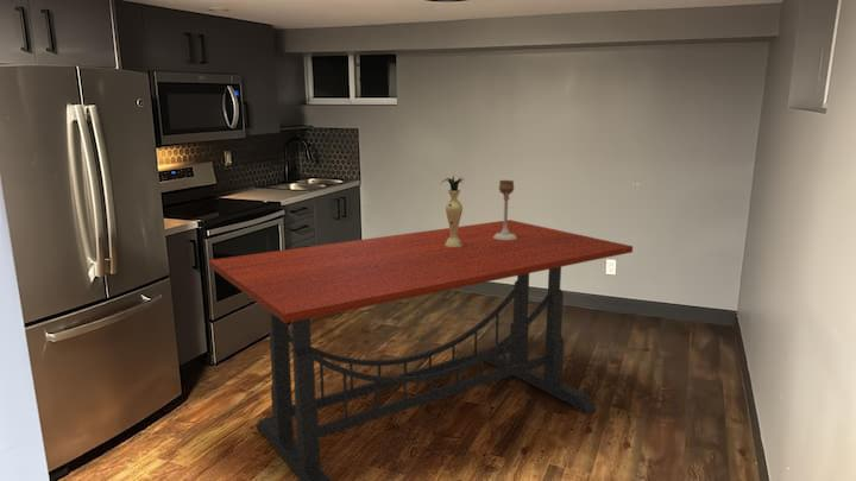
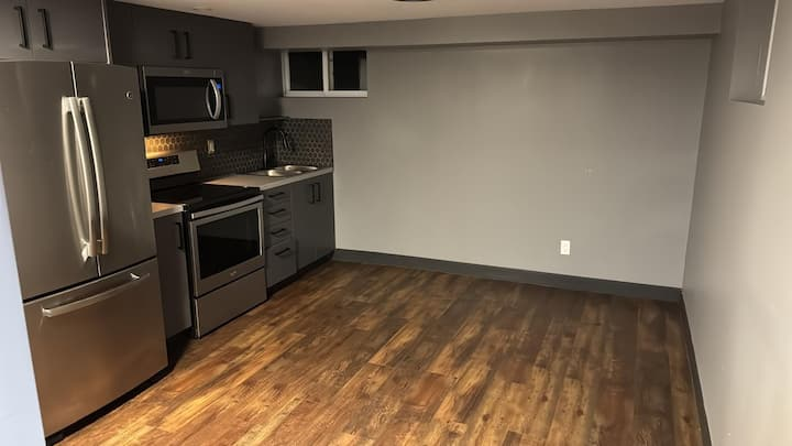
- candle holder [493,179,517,240]
- dining table [207,219,634,481]
- vase [440,175,464,247]
